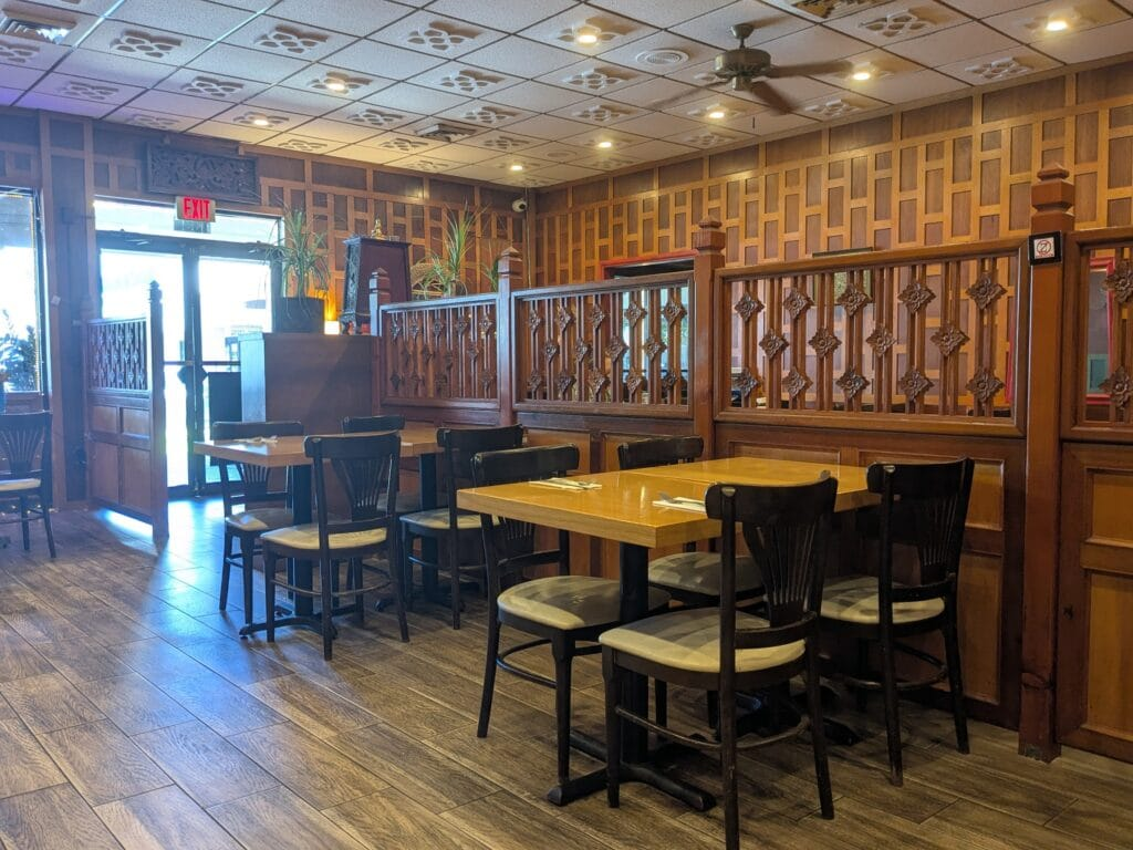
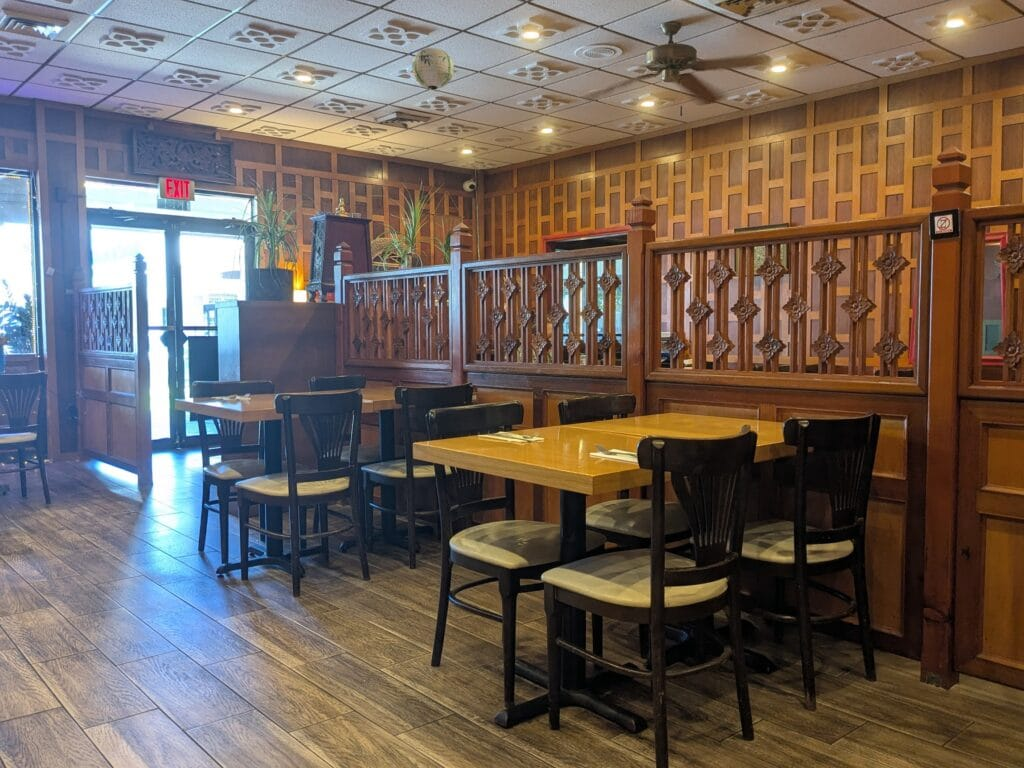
+ paper lantern [411,47,455,90]
